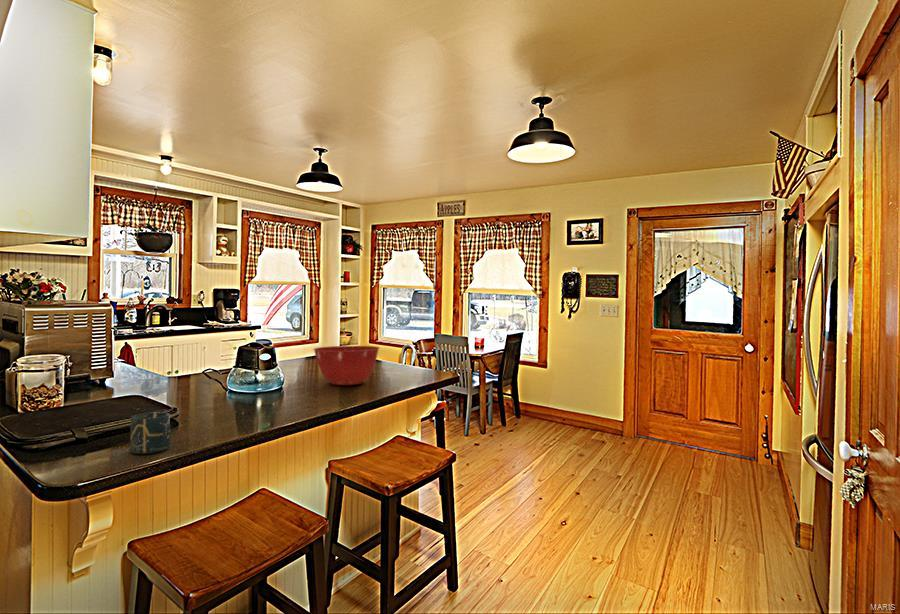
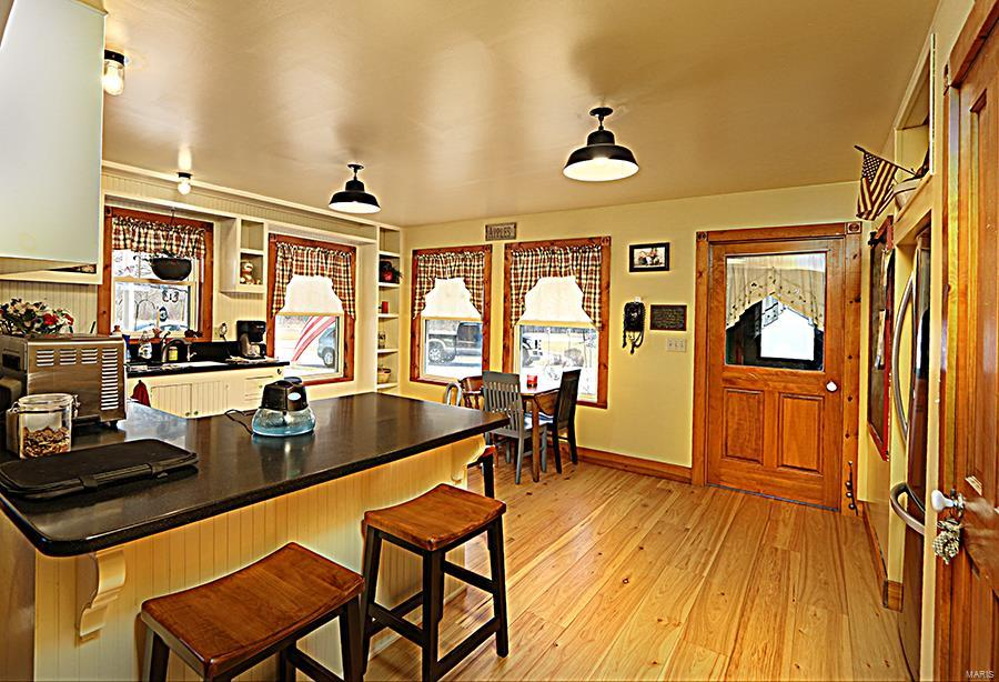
- cup [129,411,172,455]
- mixing bowl [312,345,380,386]
